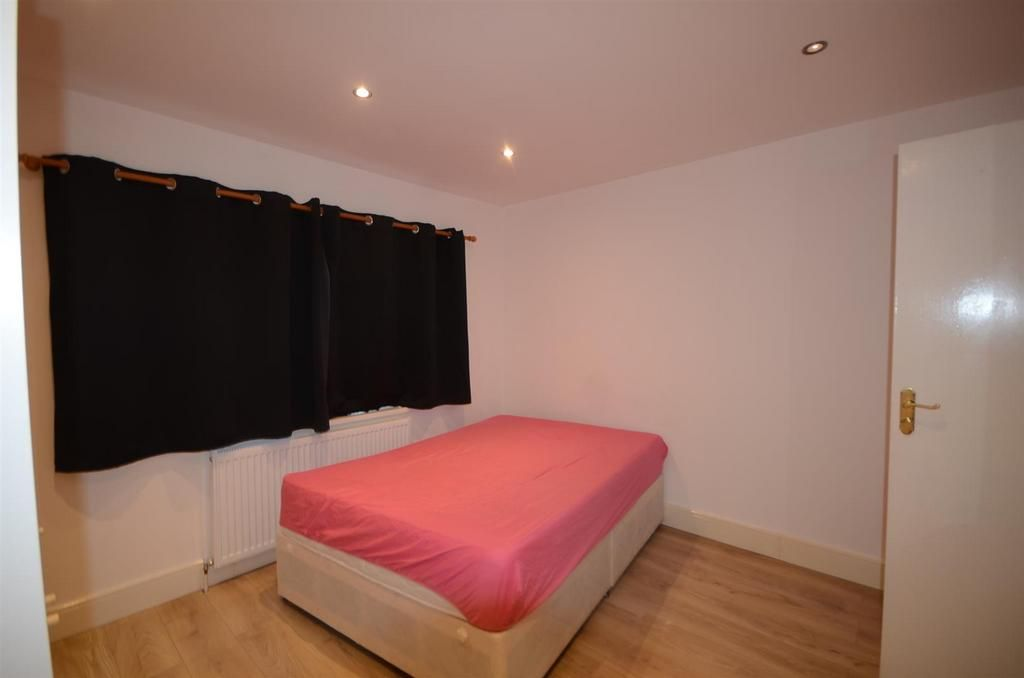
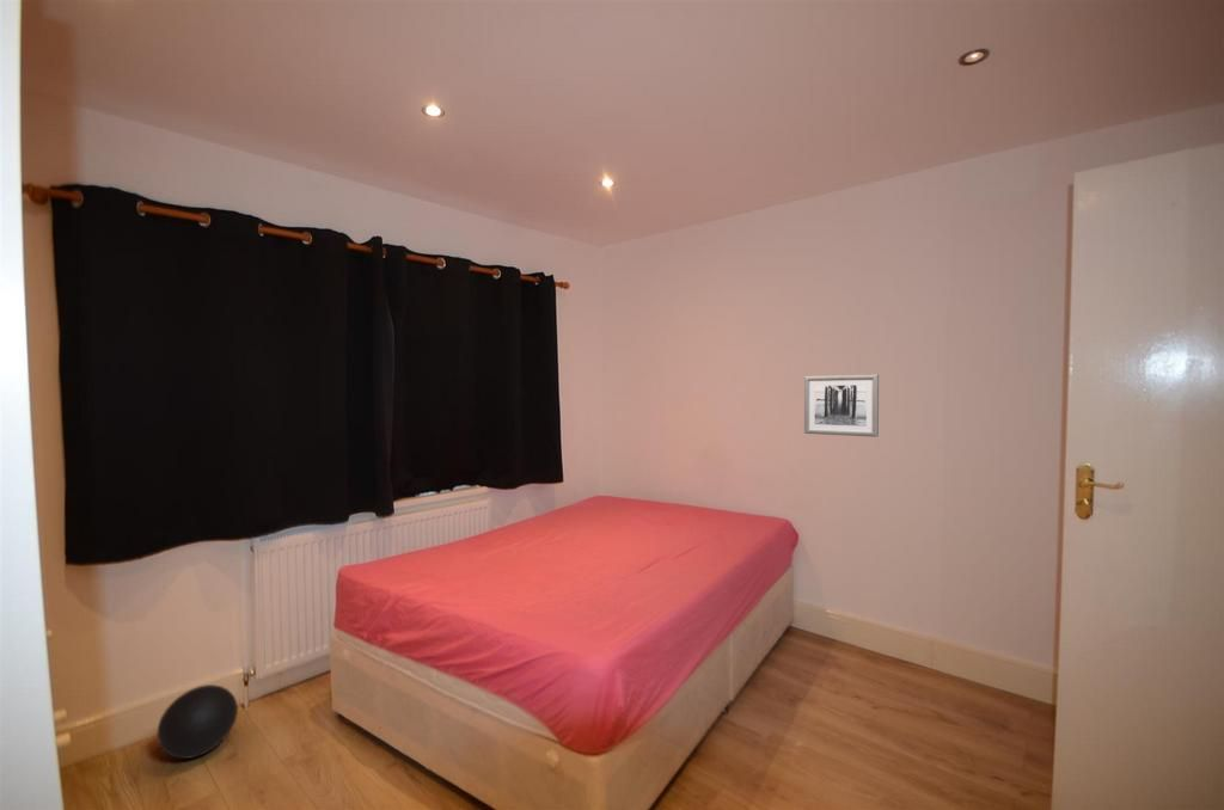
+ ball [157,683,239,760]
+ wall art [803,374,880,438]
